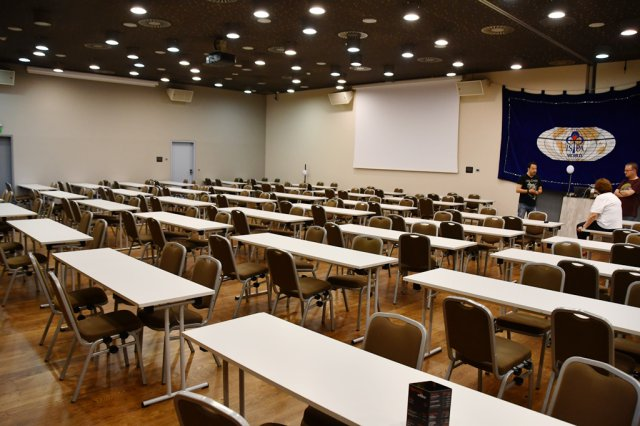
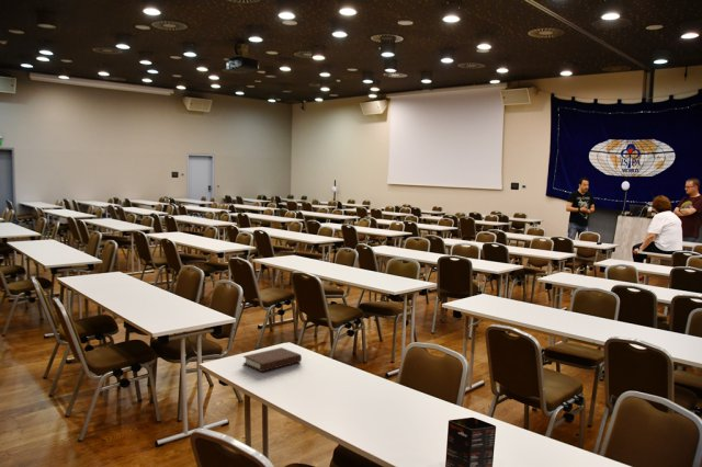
+ book [242,346,303,373]
